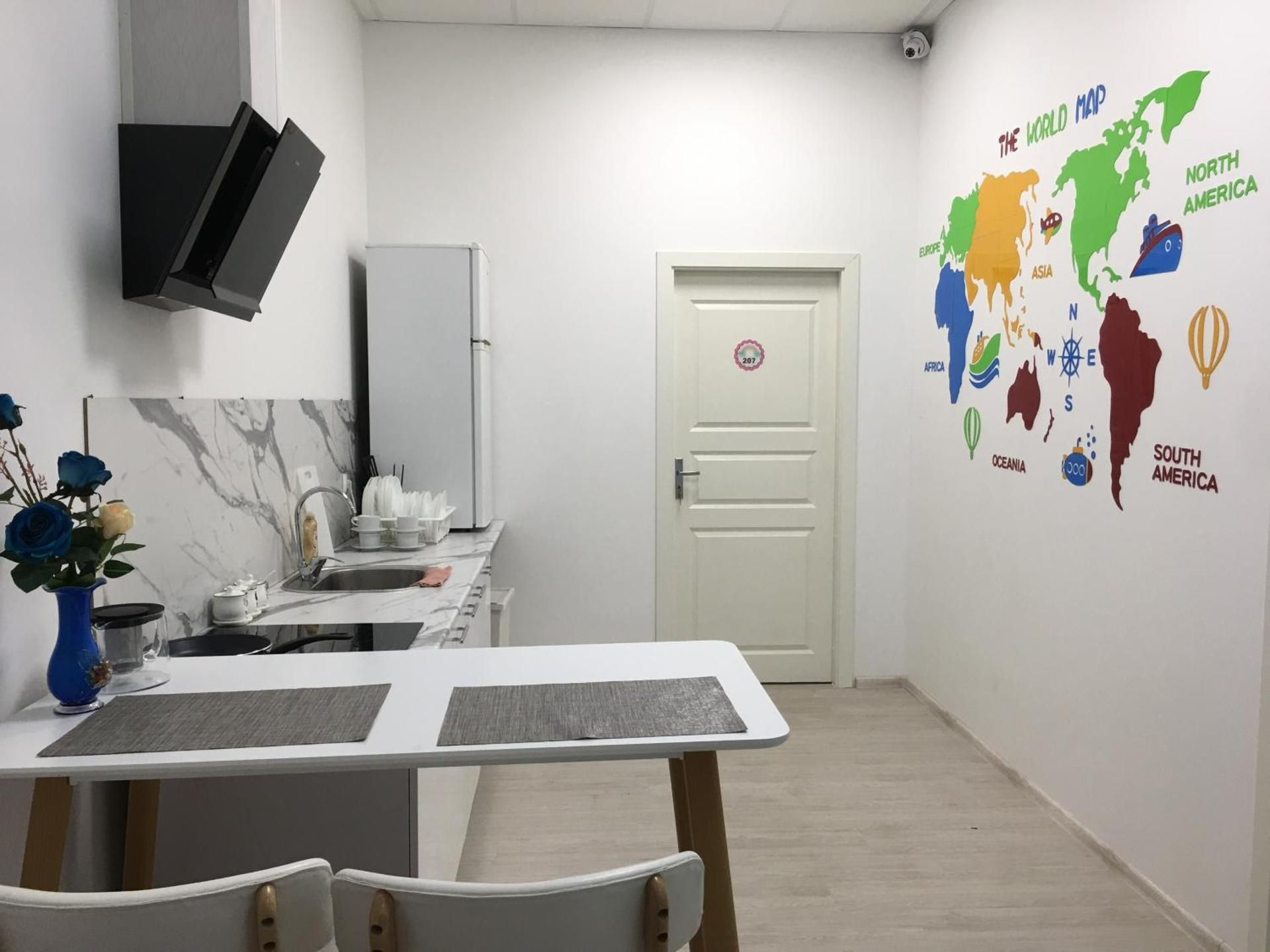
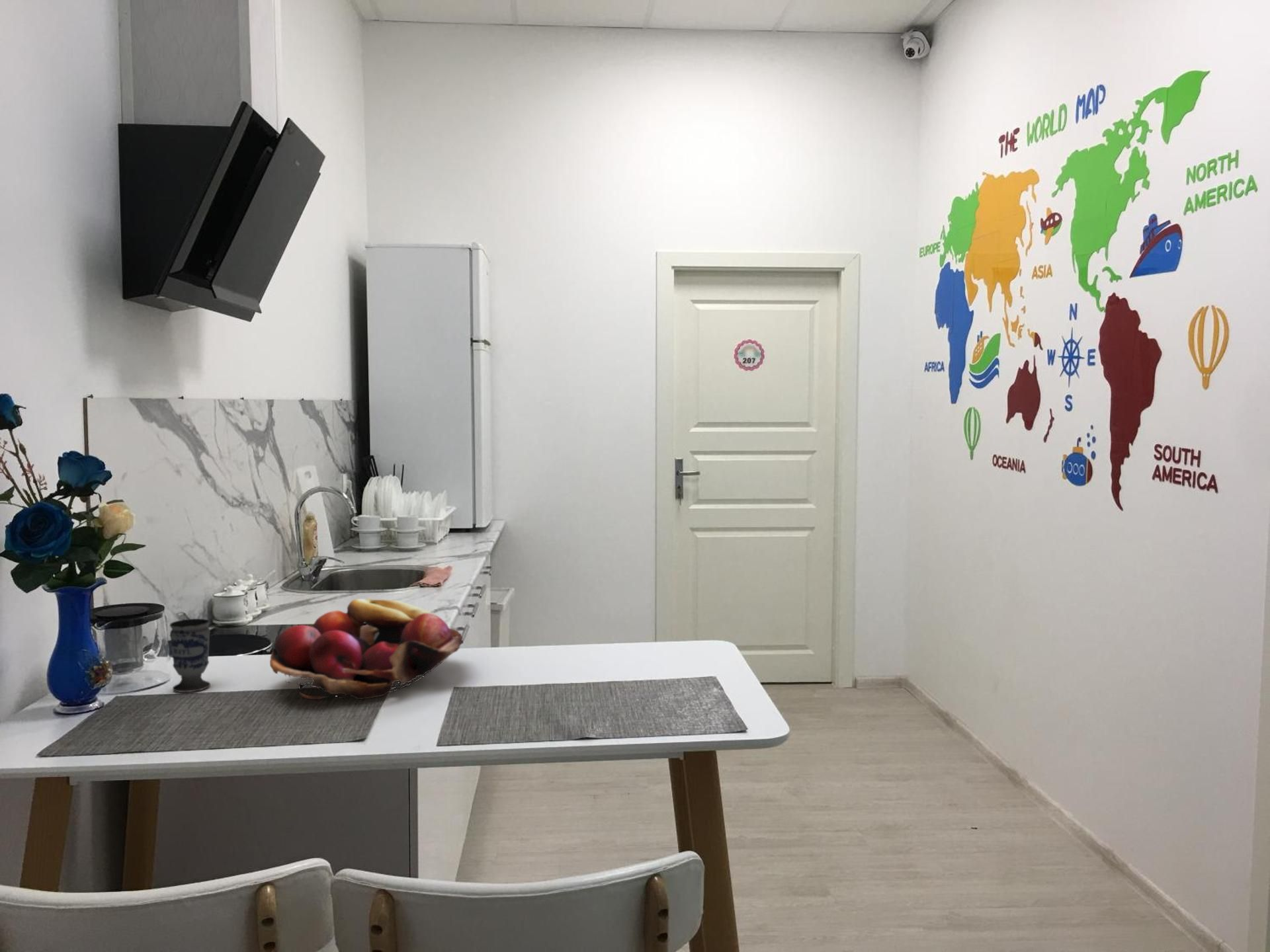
+ fruit basket [269,598,464,700]
+ cup [169,618,211,693]
